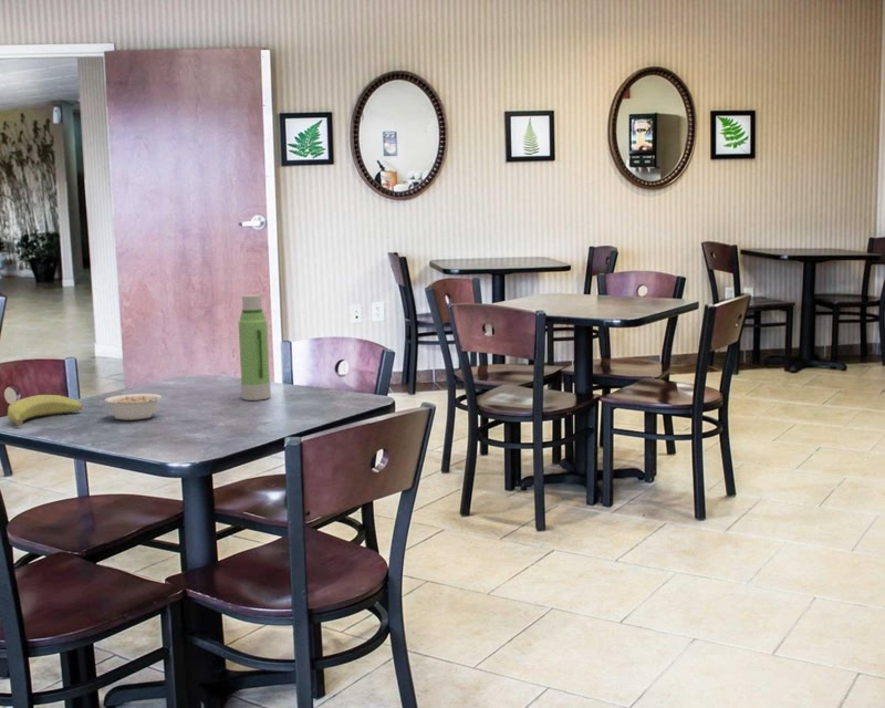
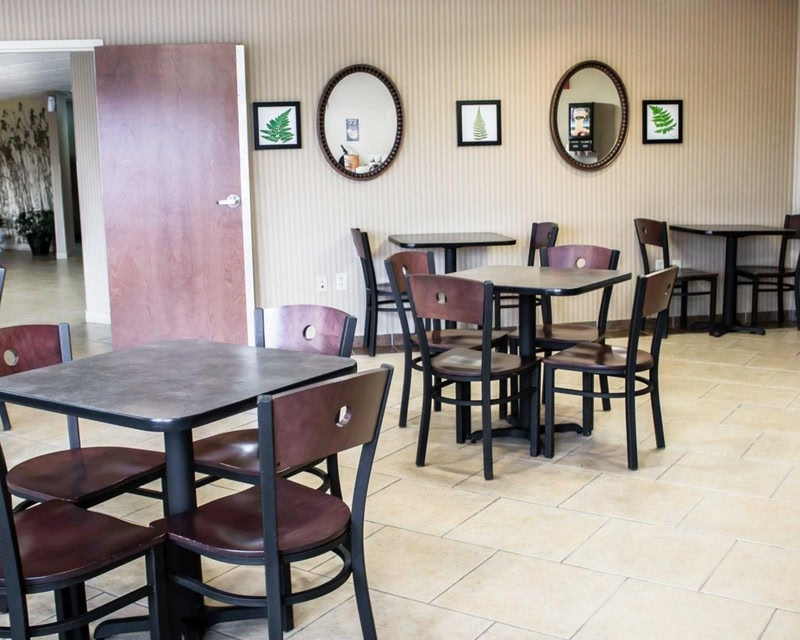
- water bottle [238,293,272,402]
- banana [7,394,83,427]
- legume [104,393,163,421]
